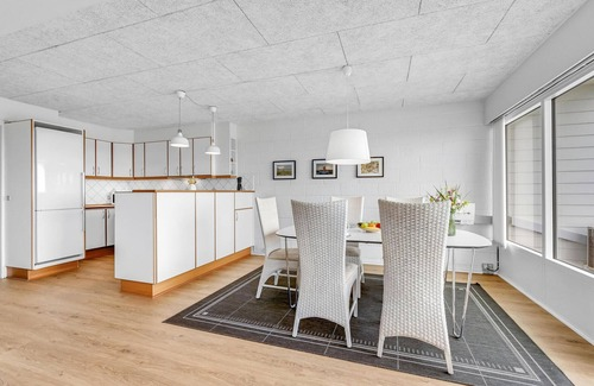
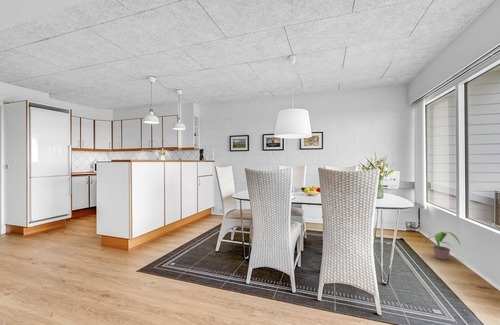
+ potted plant [424,230,461,261]
